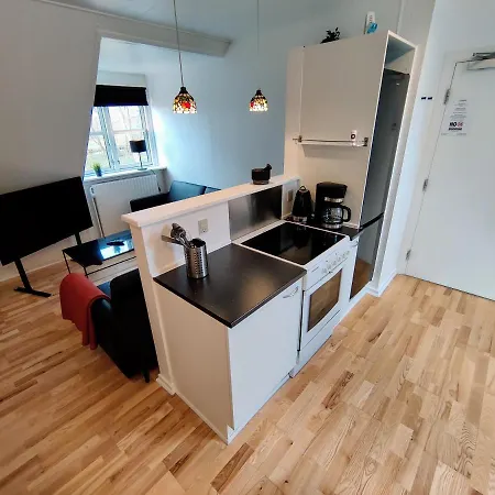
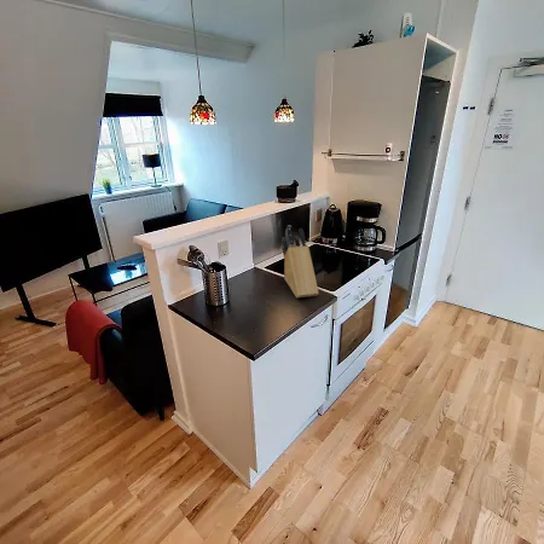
+ knife block [280,225,320,299]
